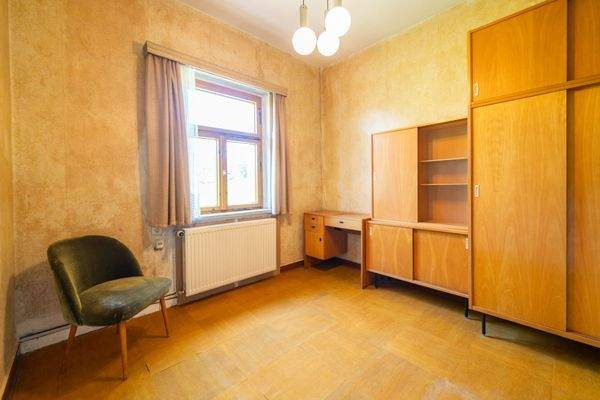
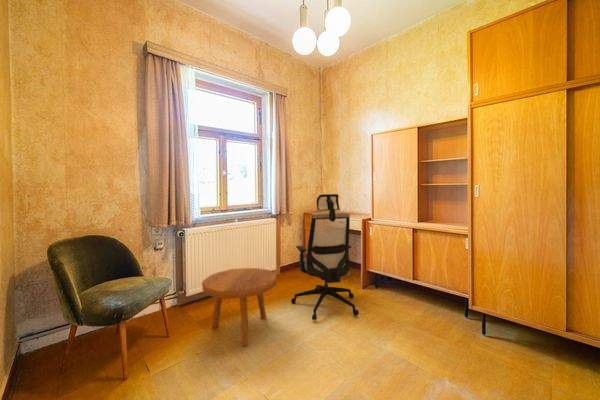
+ footstool [201,267,278,347]
+ office chair [290,193,360,321]
